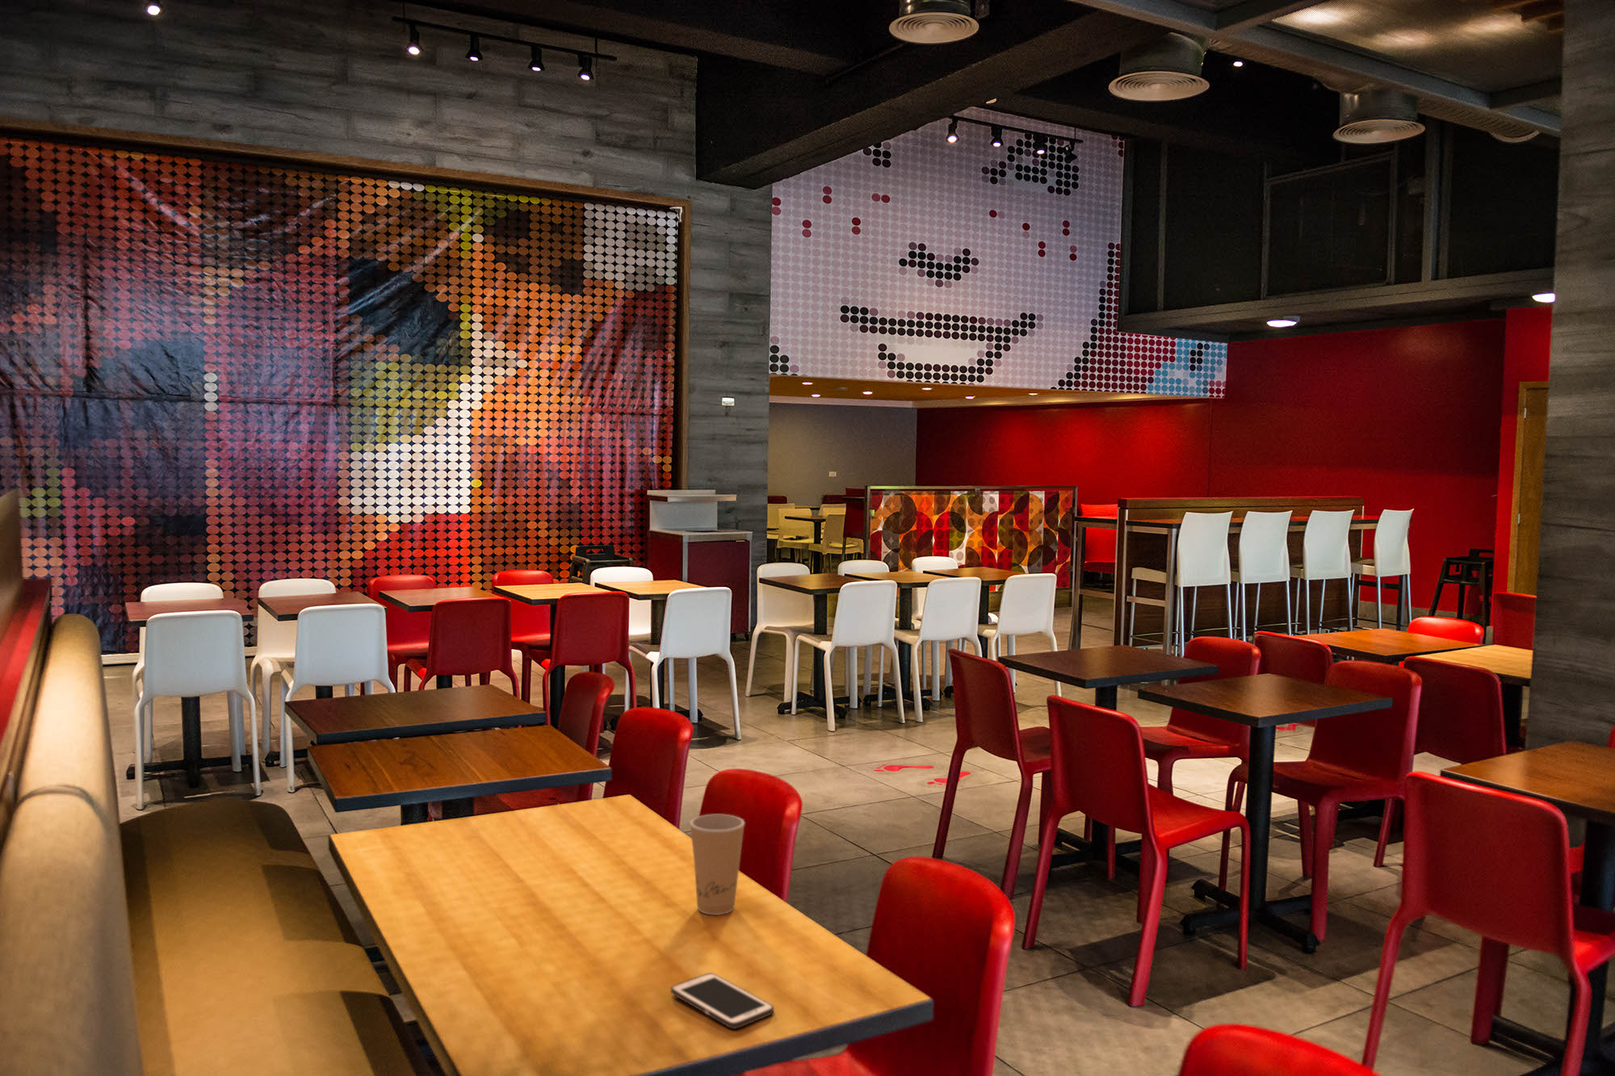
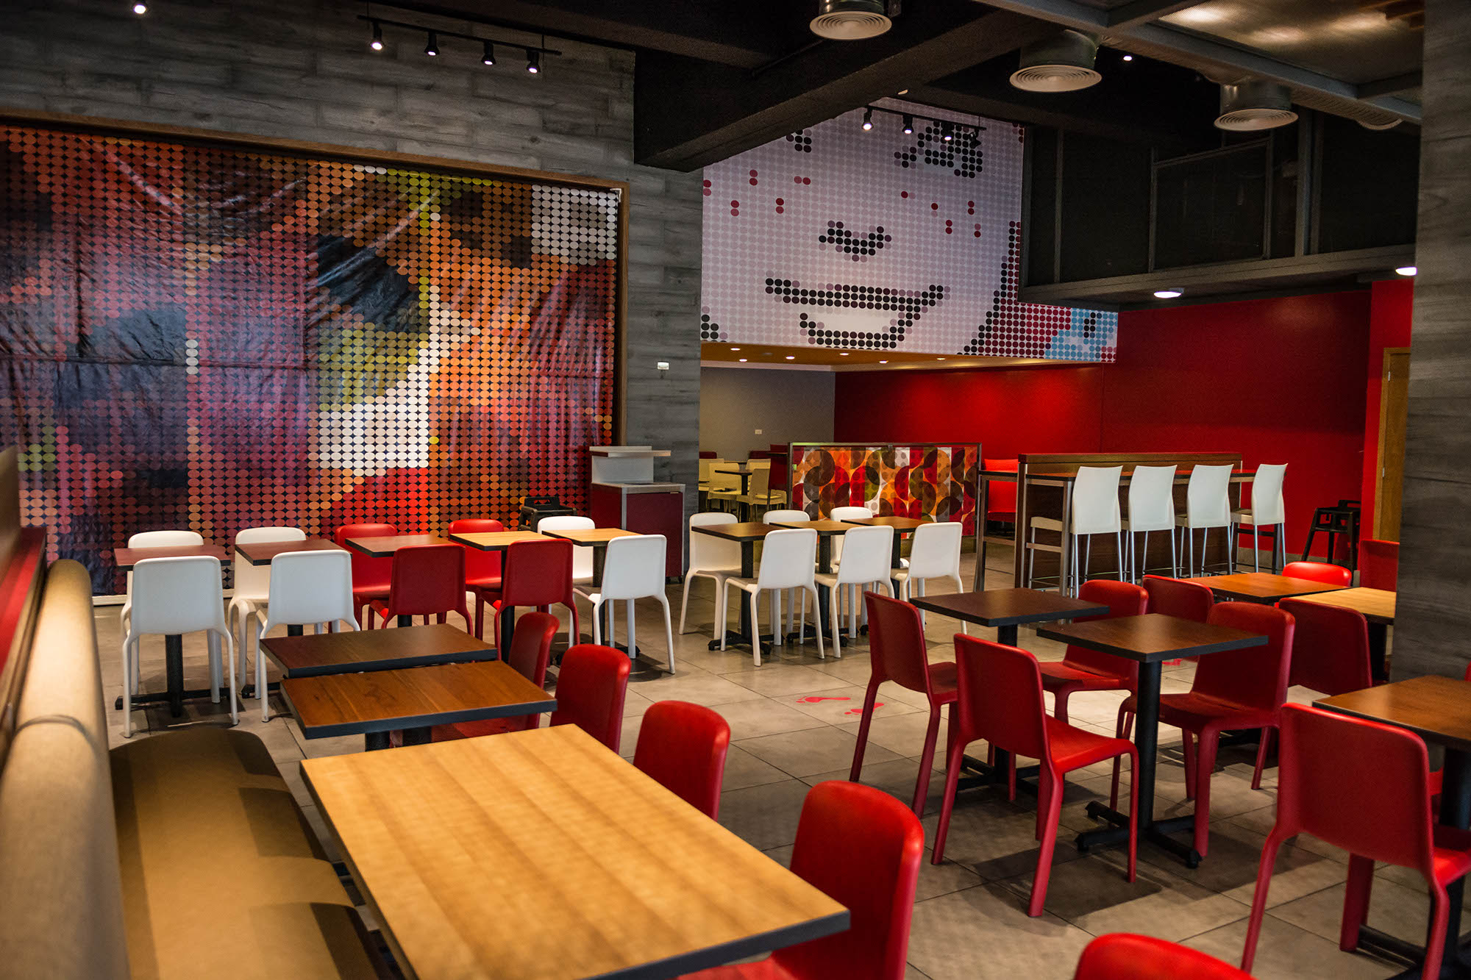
- paper cup [689,814,746,916]
- cell phone [670,972,776,1030]
